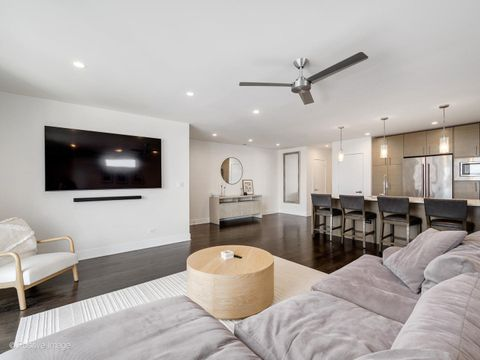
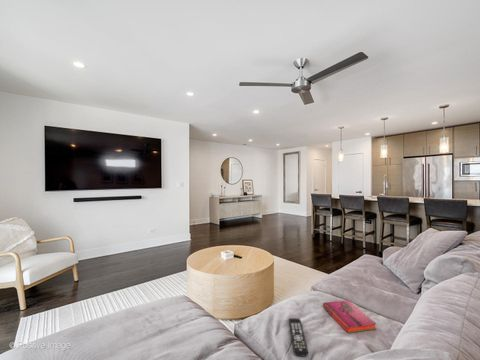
+ remote control [288,317,309,357]
+ hardback book [322,299,377,334]
